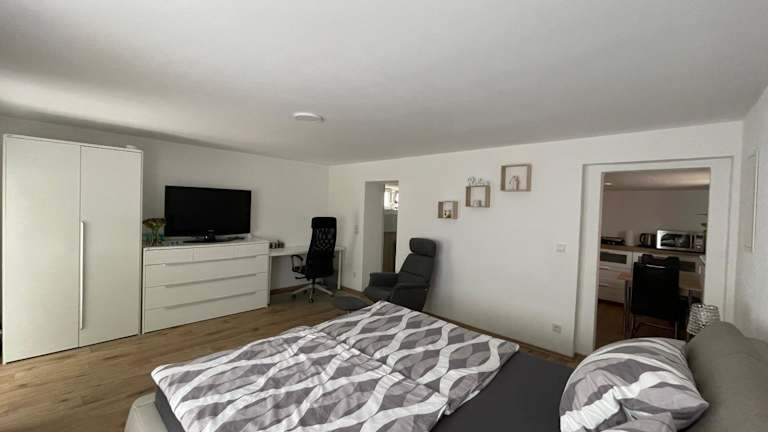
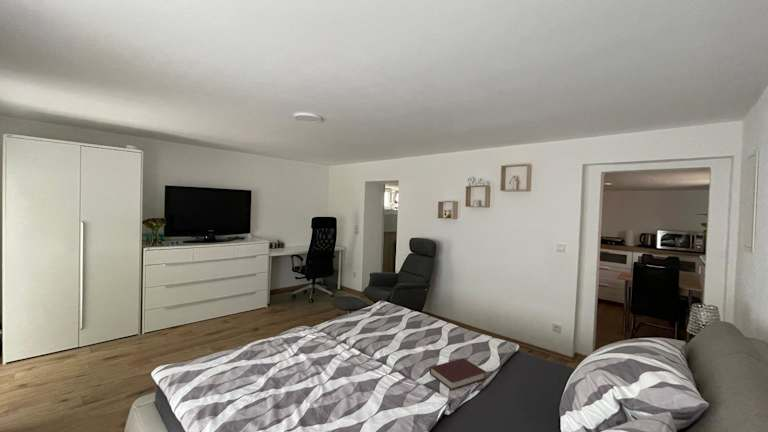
+ book [429,357,486,391]
